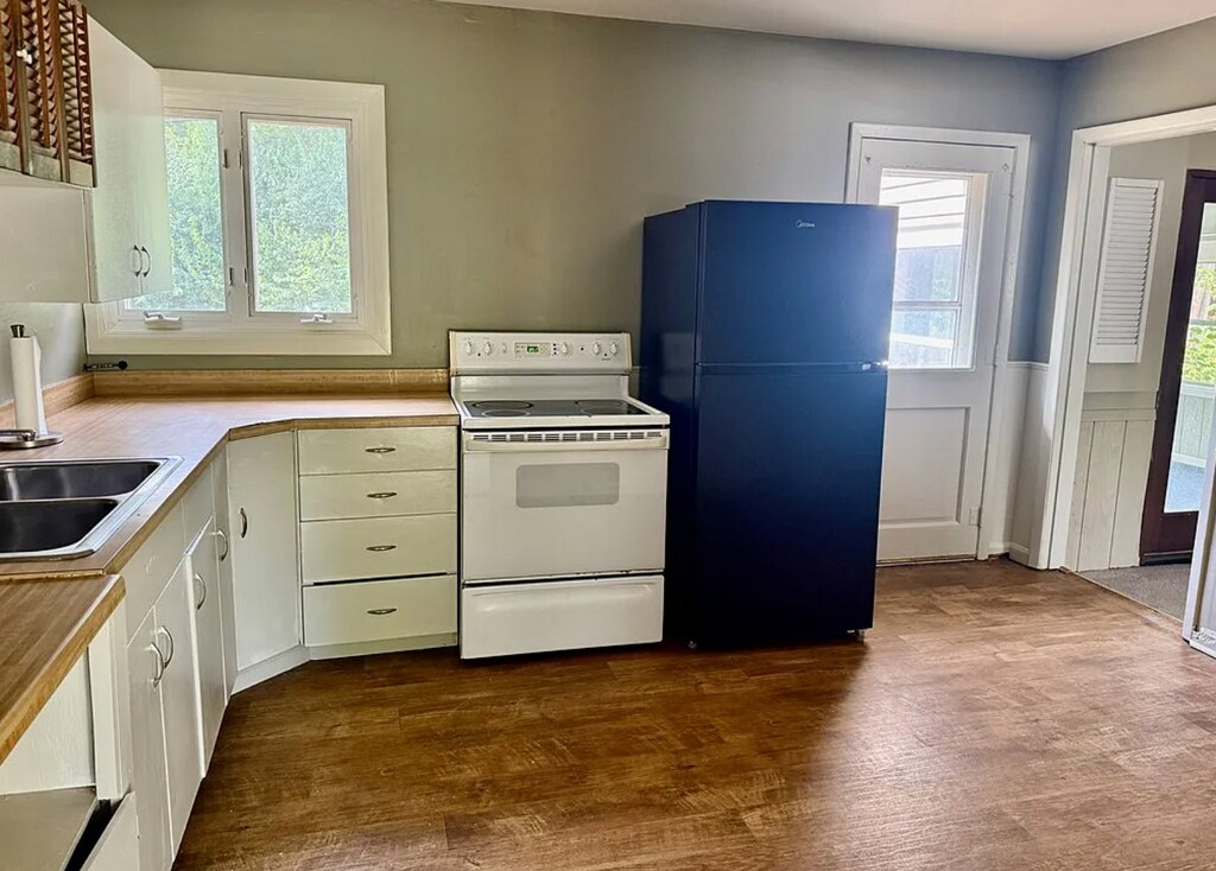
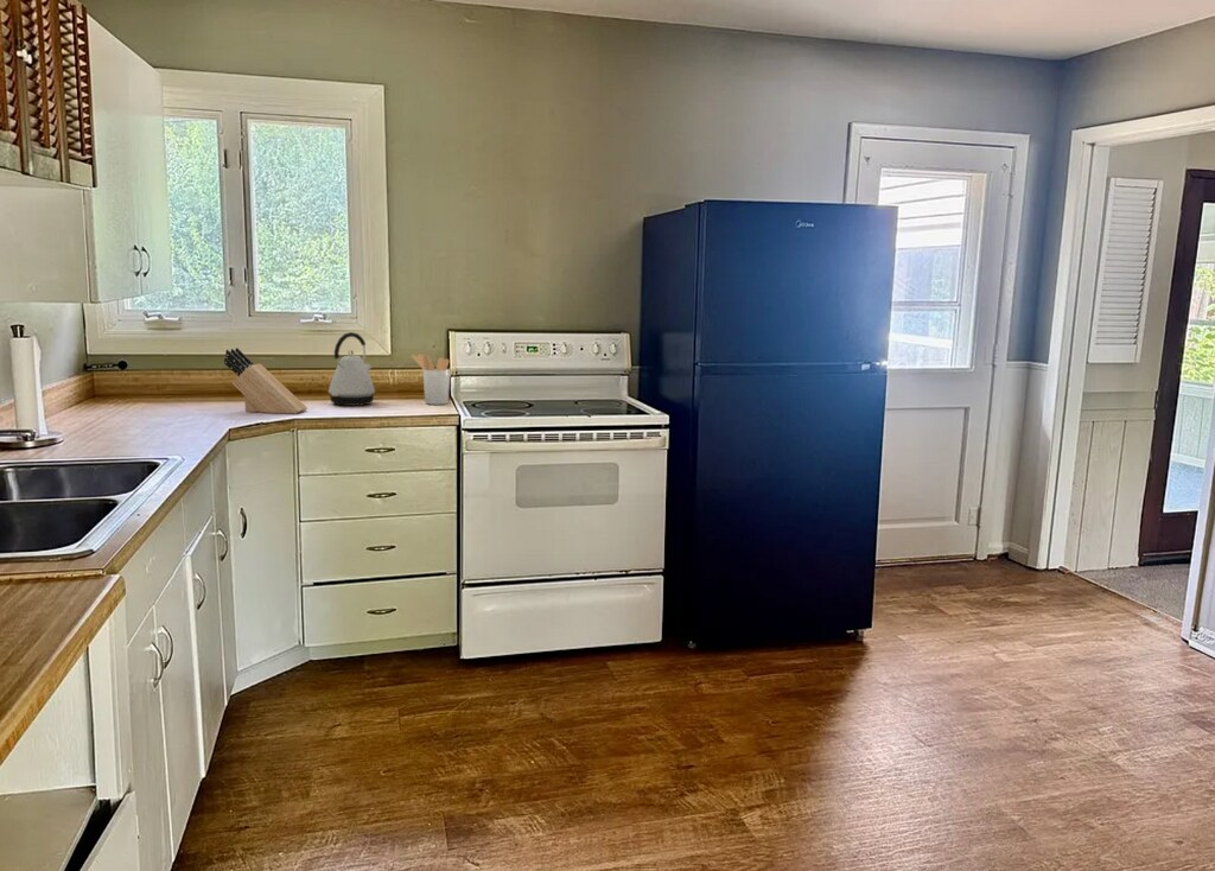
+ kettle [327,331,376,407]
+ utensil holder [411,352,451,406]
+ knife block [223,347,308,414]
